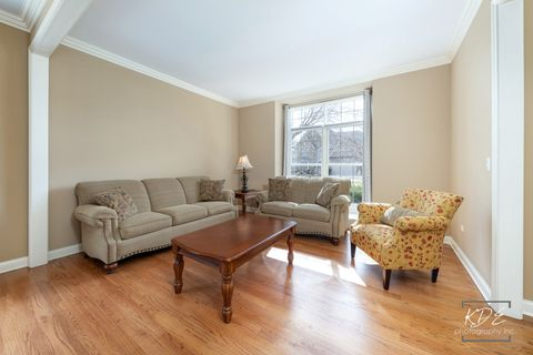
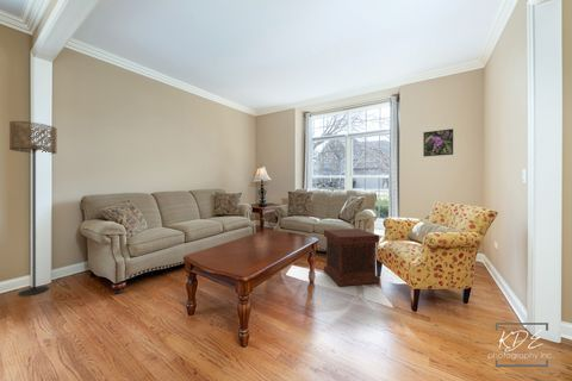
+ side table [323,227,380,287]
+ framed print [422,127,454,157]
+ floor lamp [8,120,58,298]
